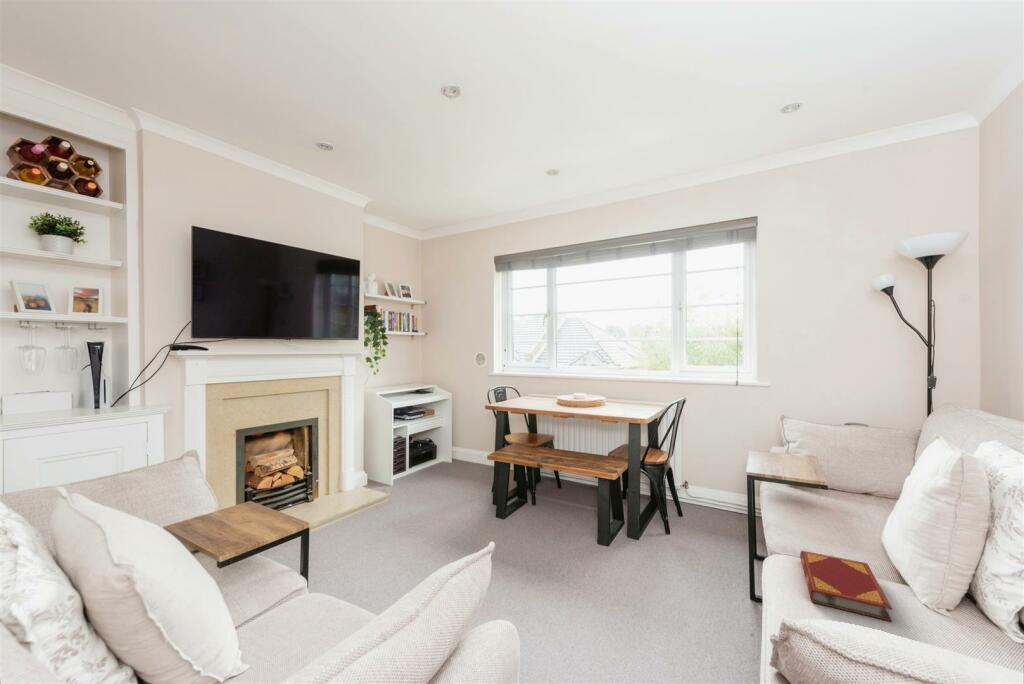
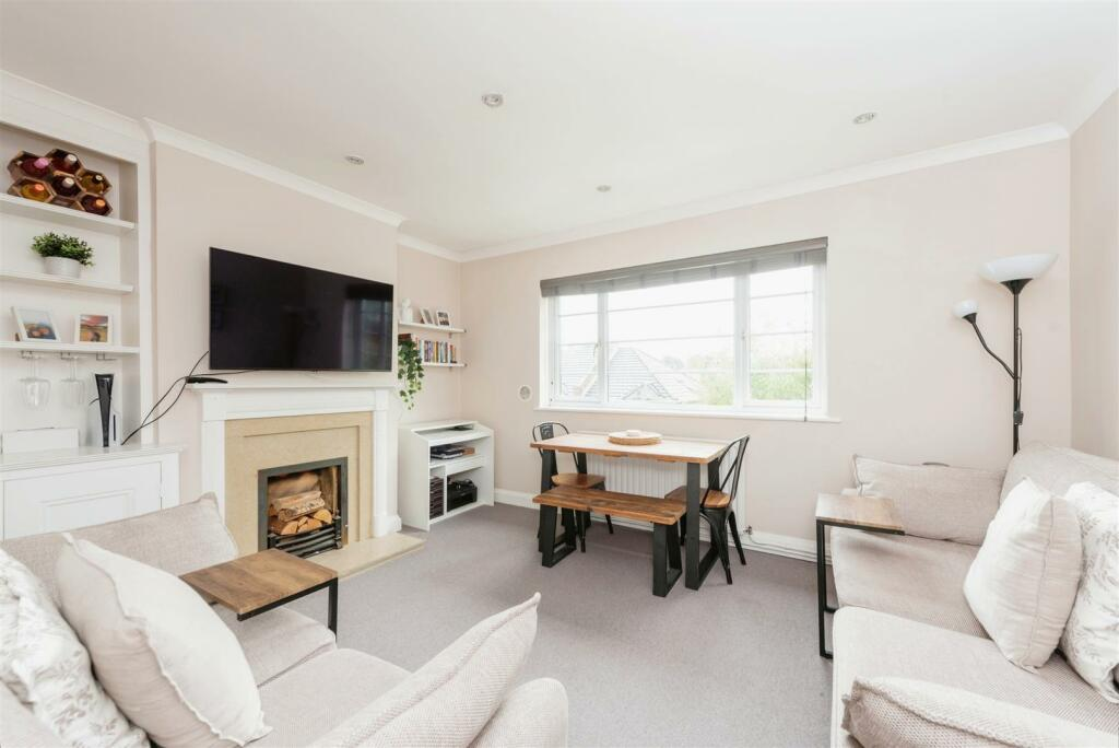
- hardback book [799,550,893,622]
